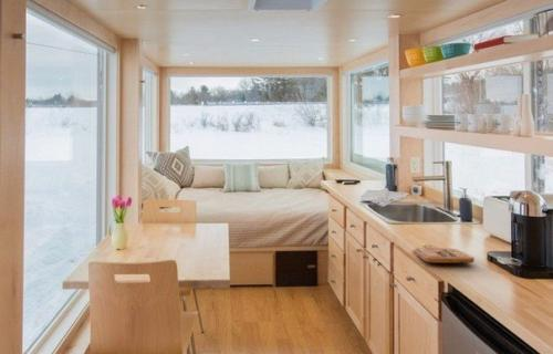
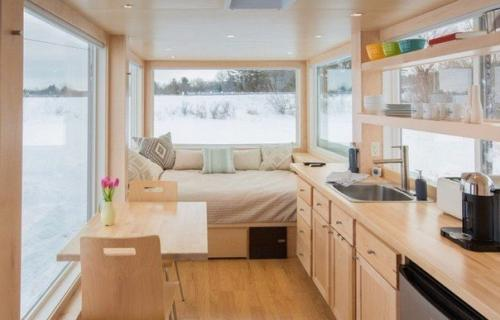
- cutting board [411,243,476,263]
